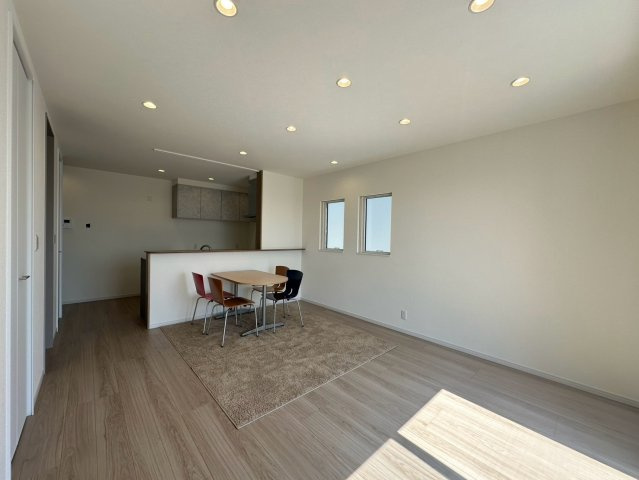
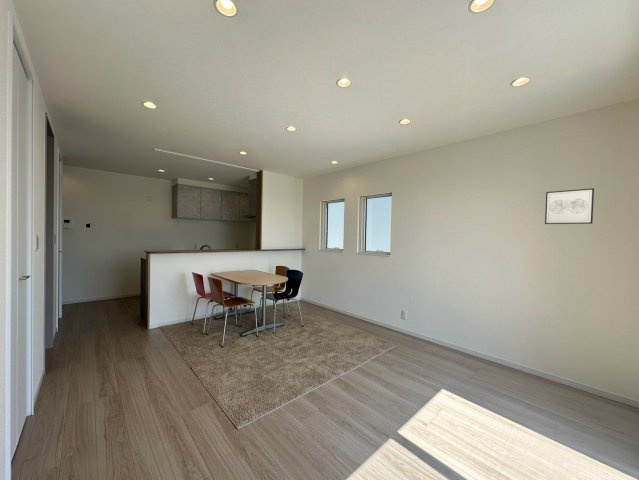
+ wall art [544,187,595,225]
